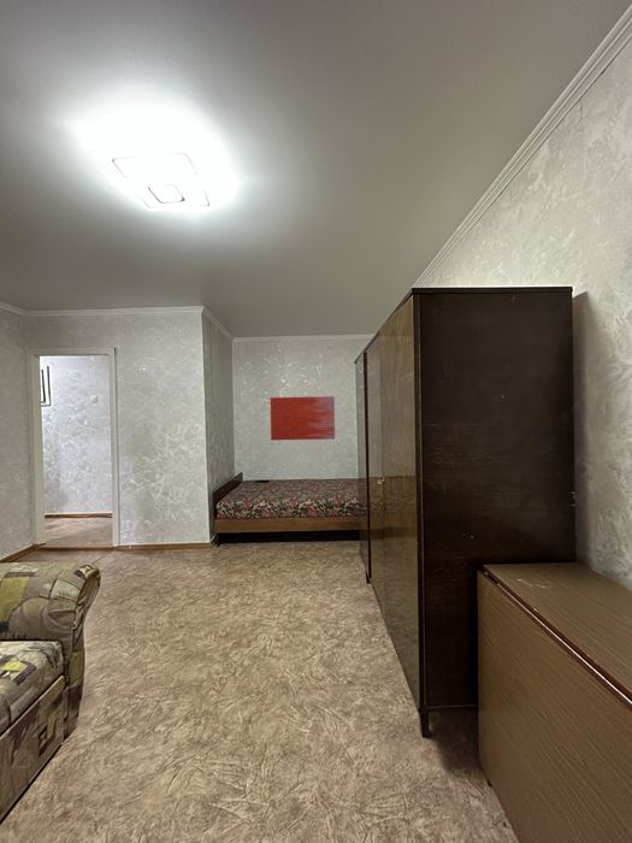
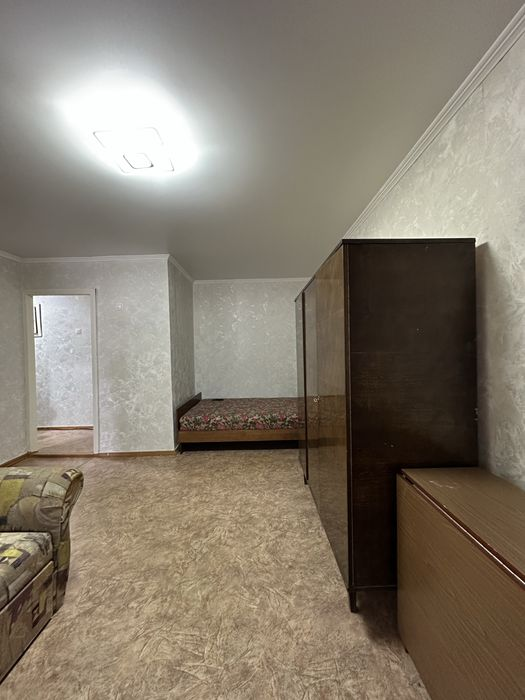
- wall art [270,395,336,441]
